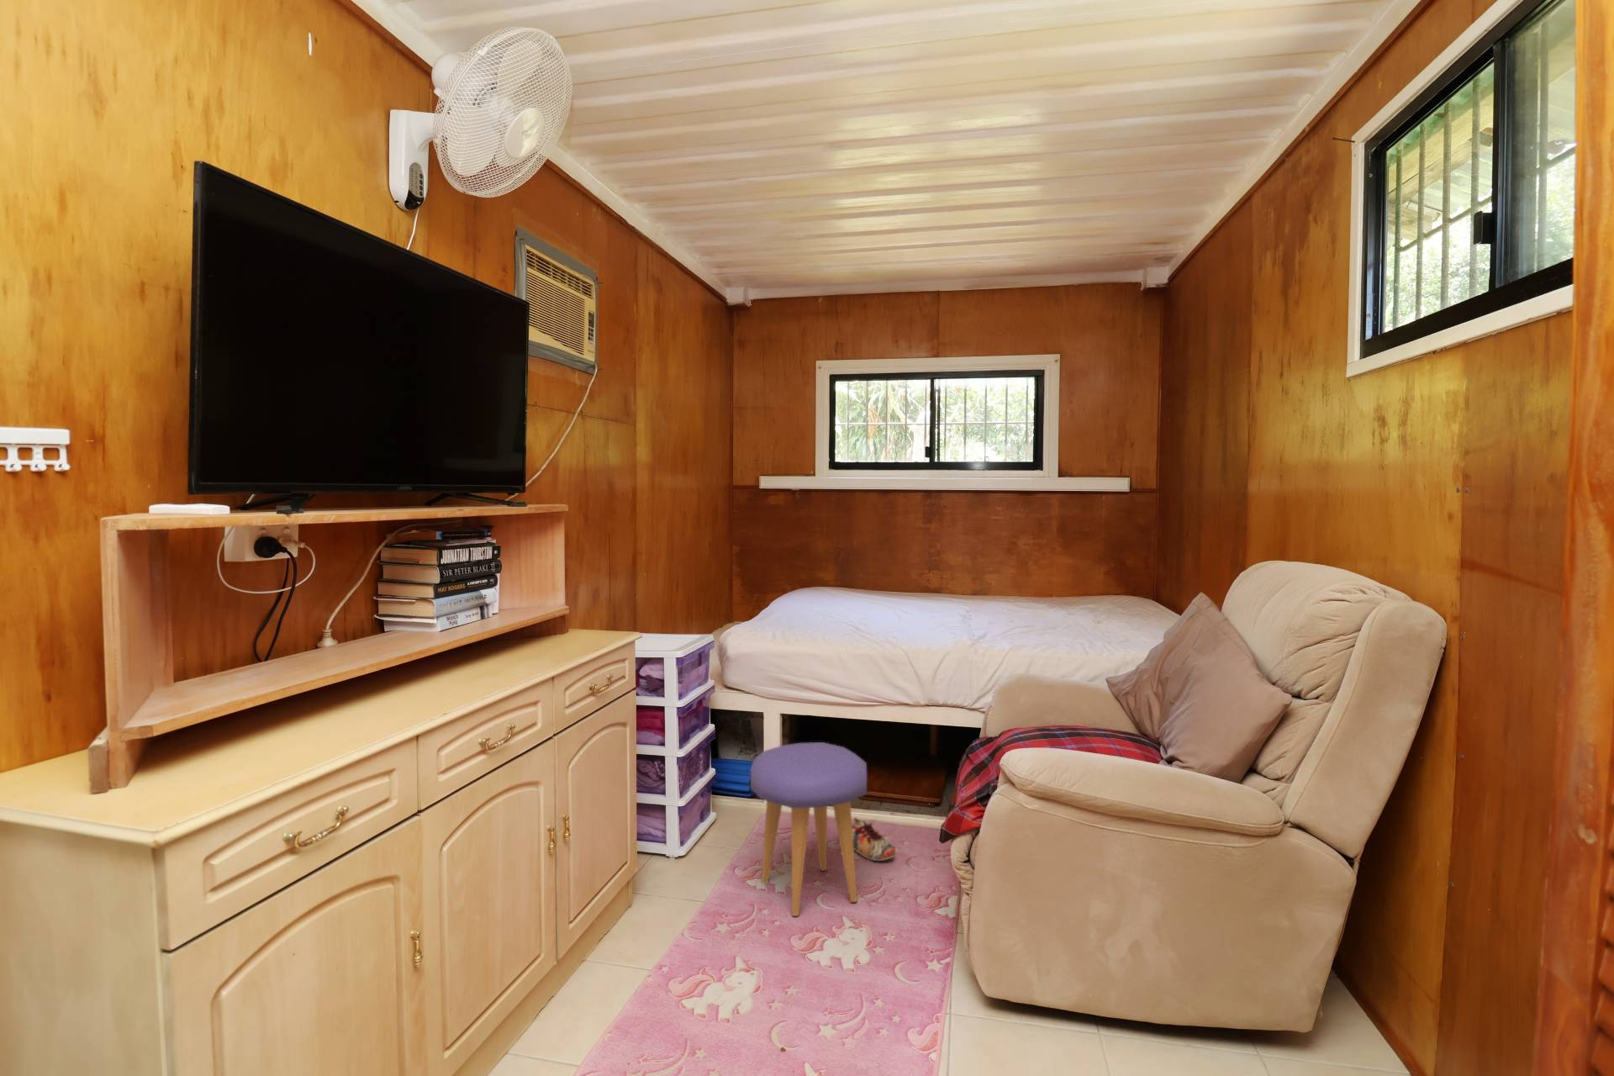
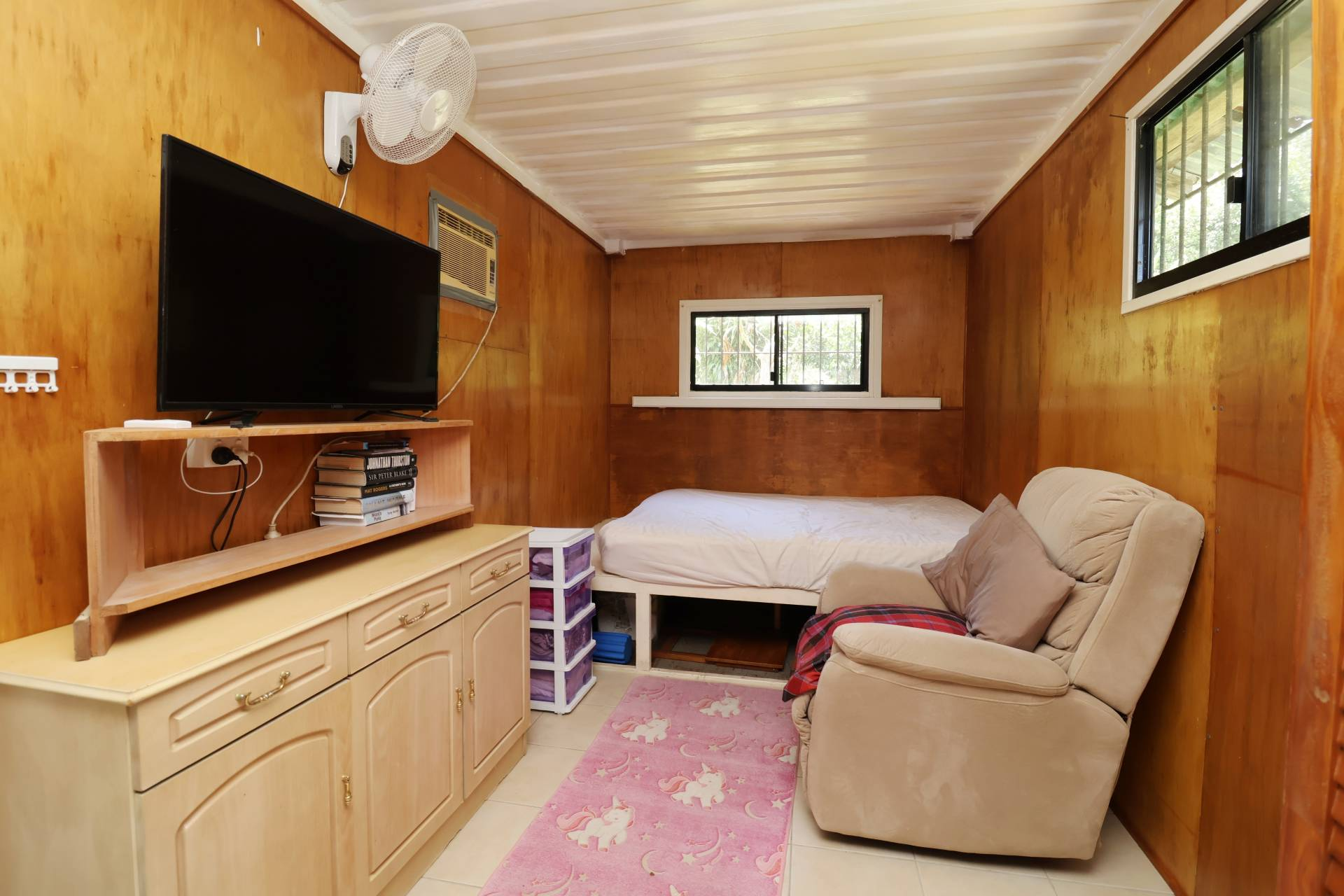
- stool [749,741,867,917]
- shoe [853,817,896,861]
